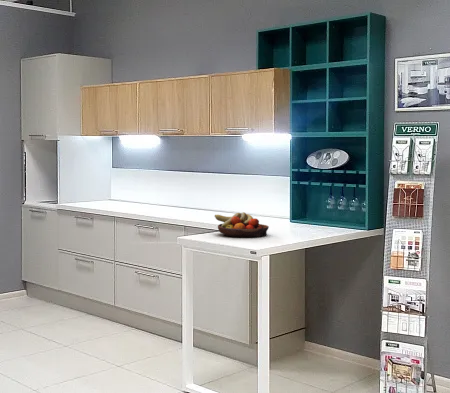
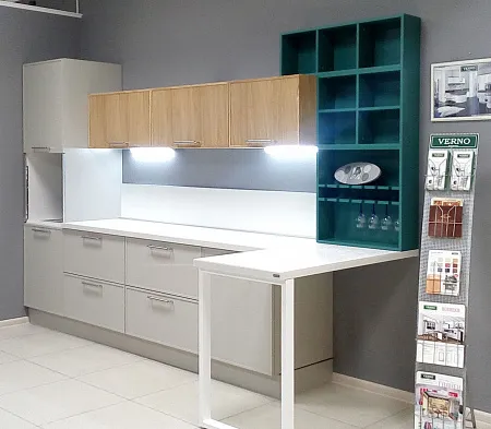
- fruit bowl [214,211,270,238]
